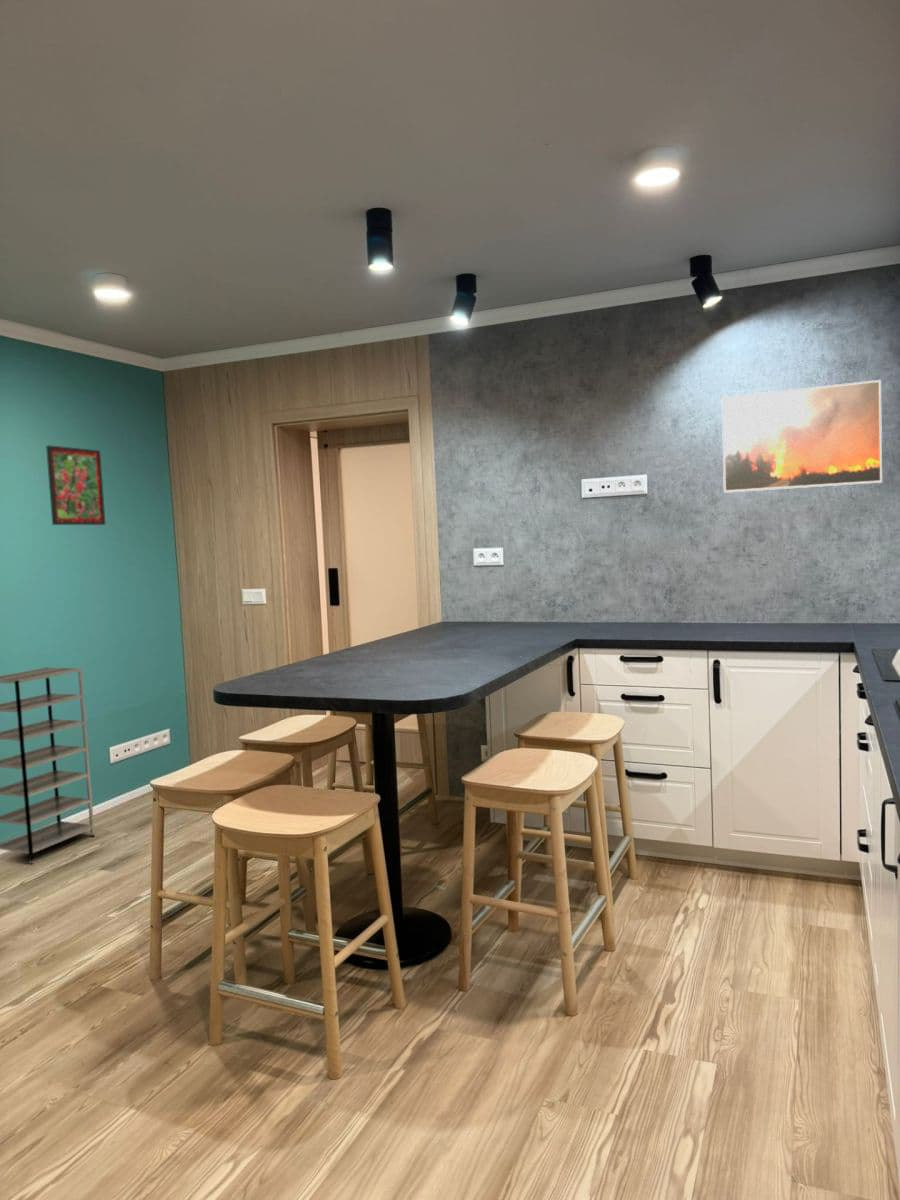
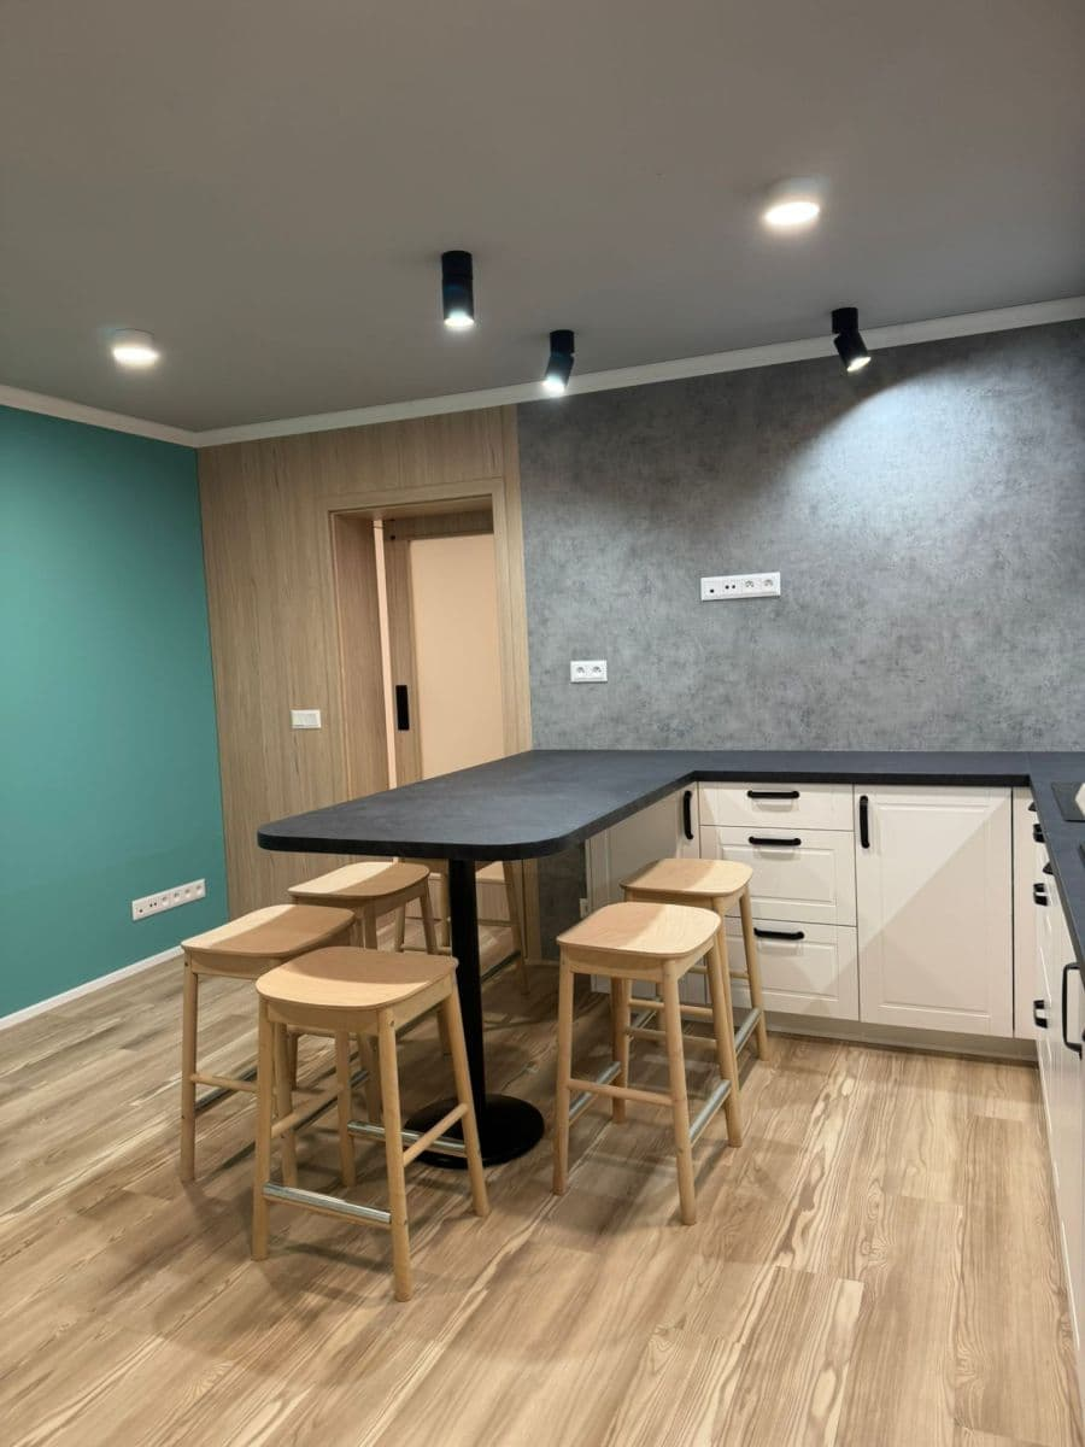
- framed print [721,379,883,494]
- shelving unit [0,667,96,864]
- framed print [45,444,107,526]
